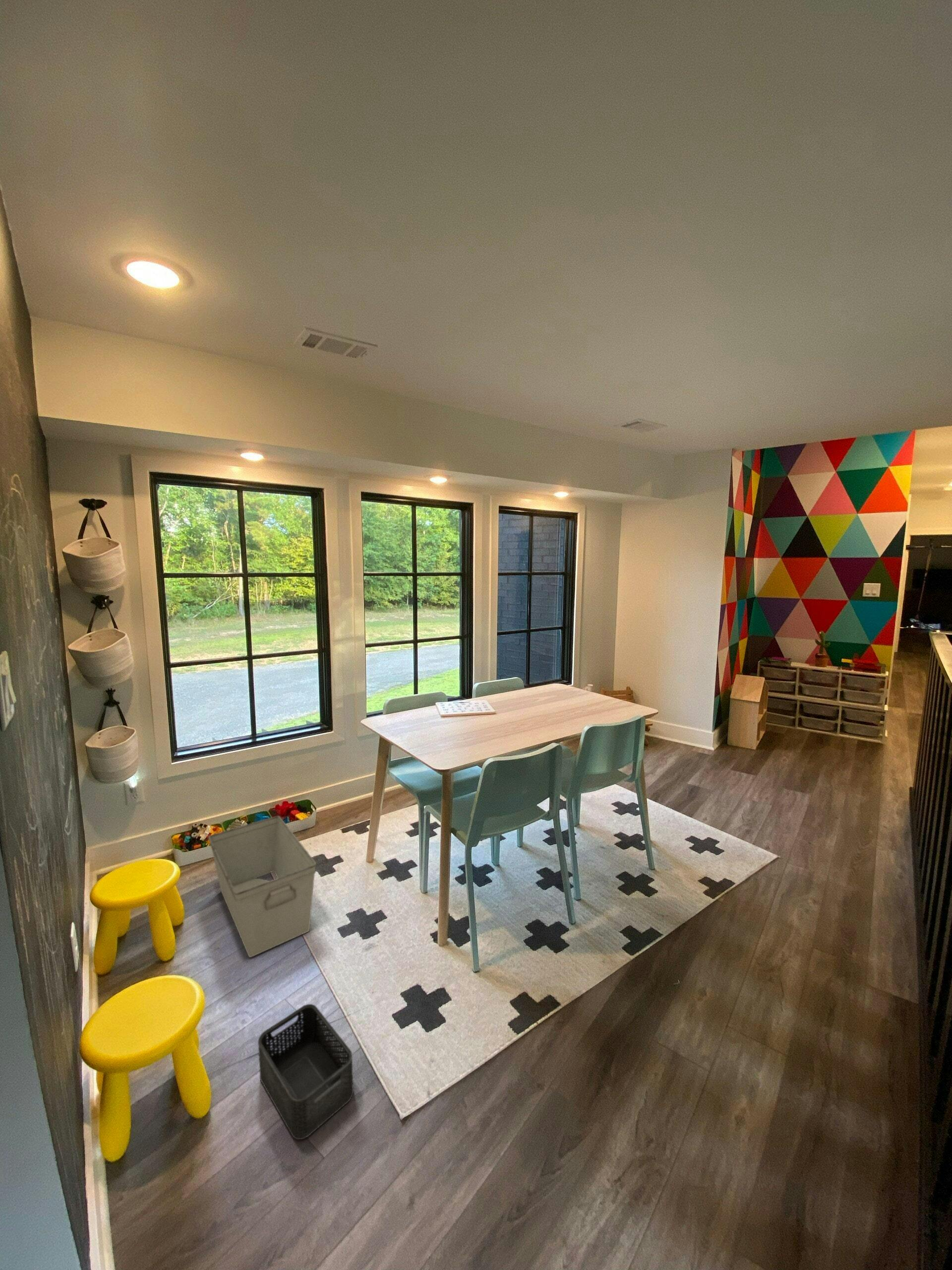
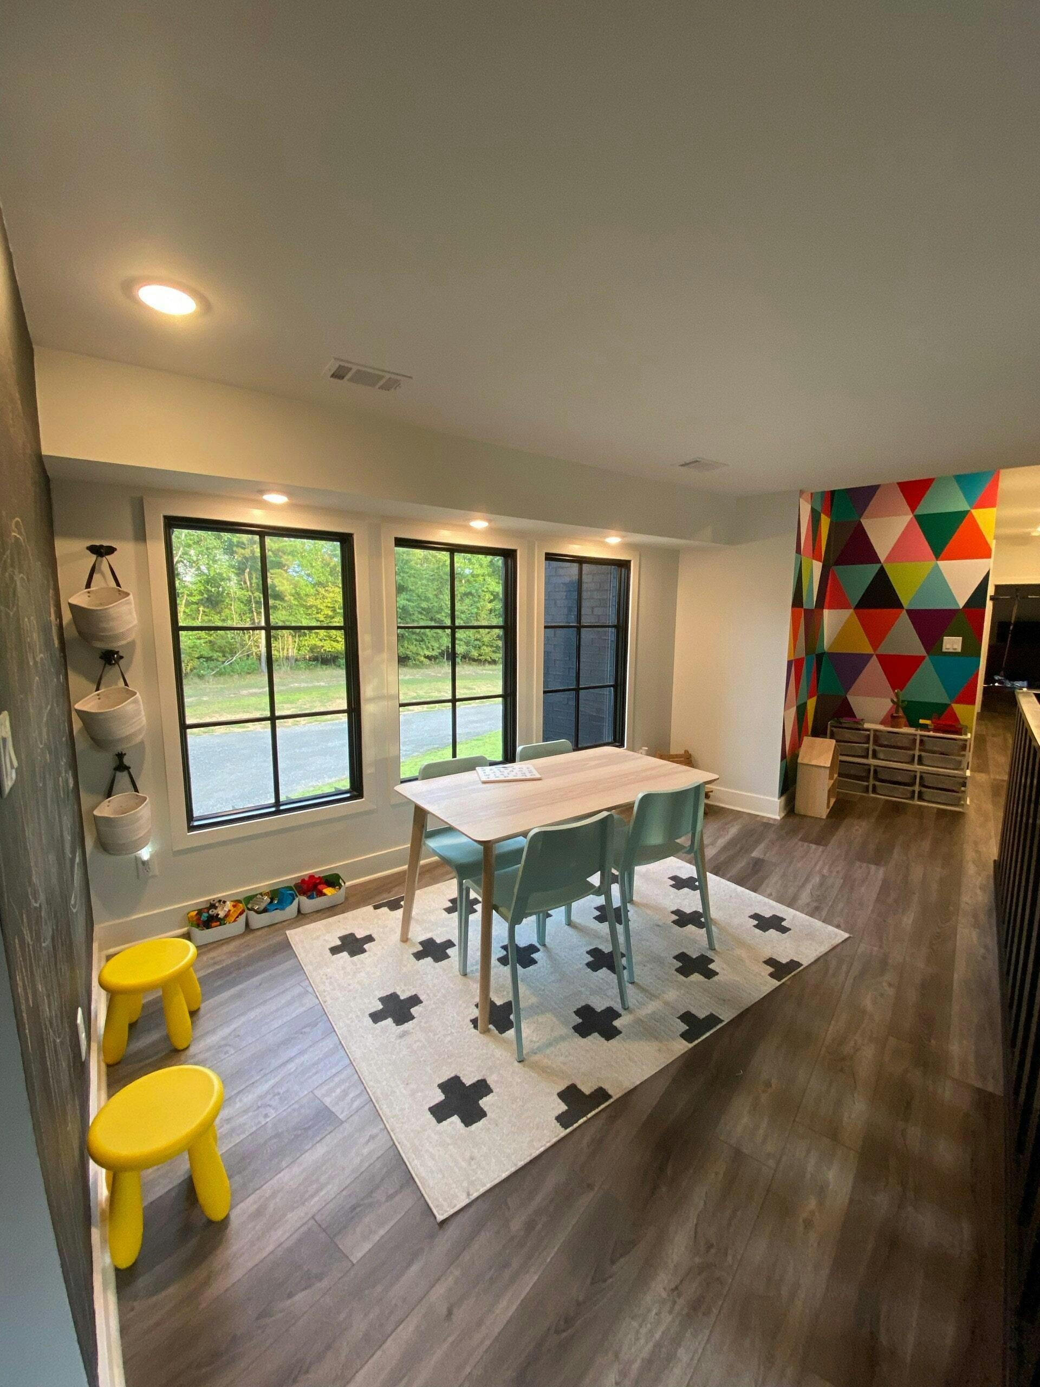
- storage bin [208,816,317,958]
- storage bin [257,1004,354,1140]
